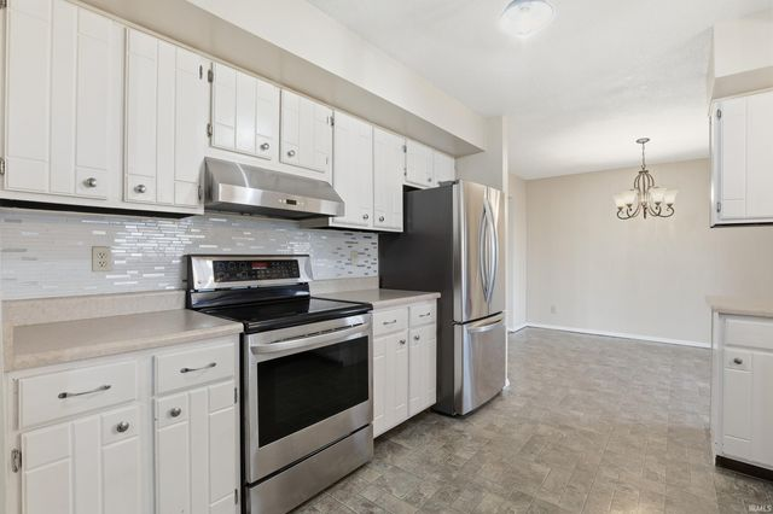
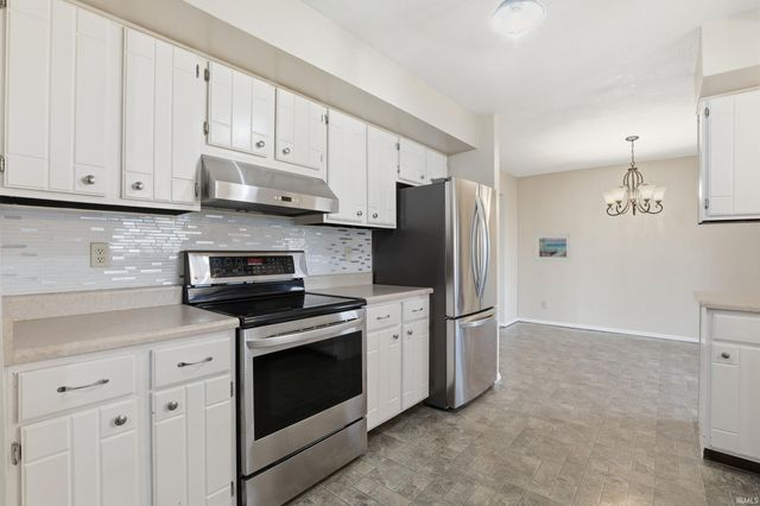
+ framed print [533,232,574,263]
